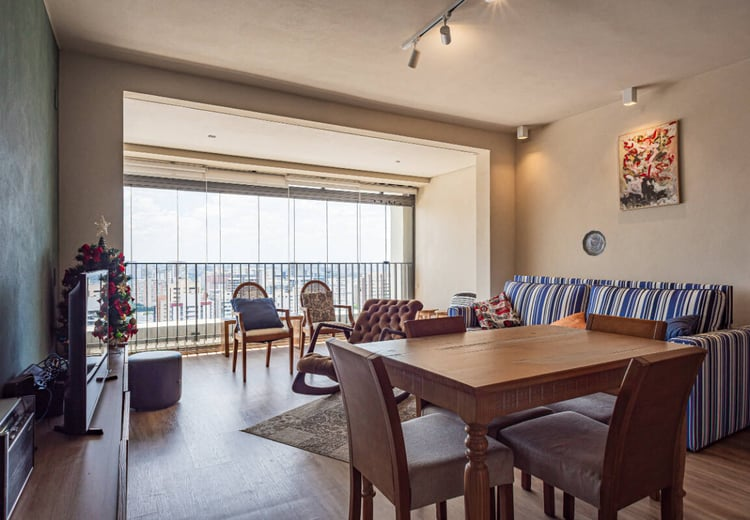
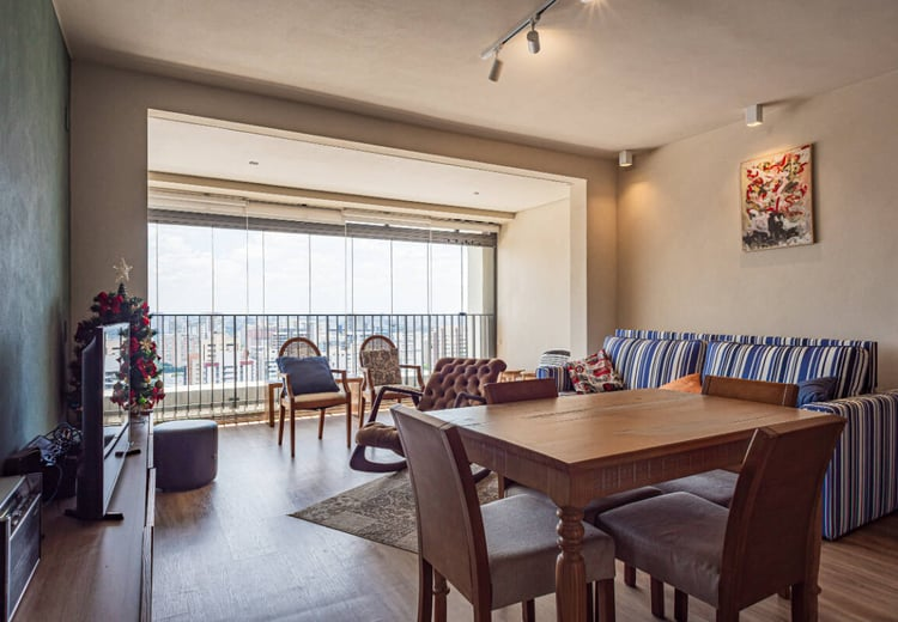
- decorative plate [581,230,607,257]
